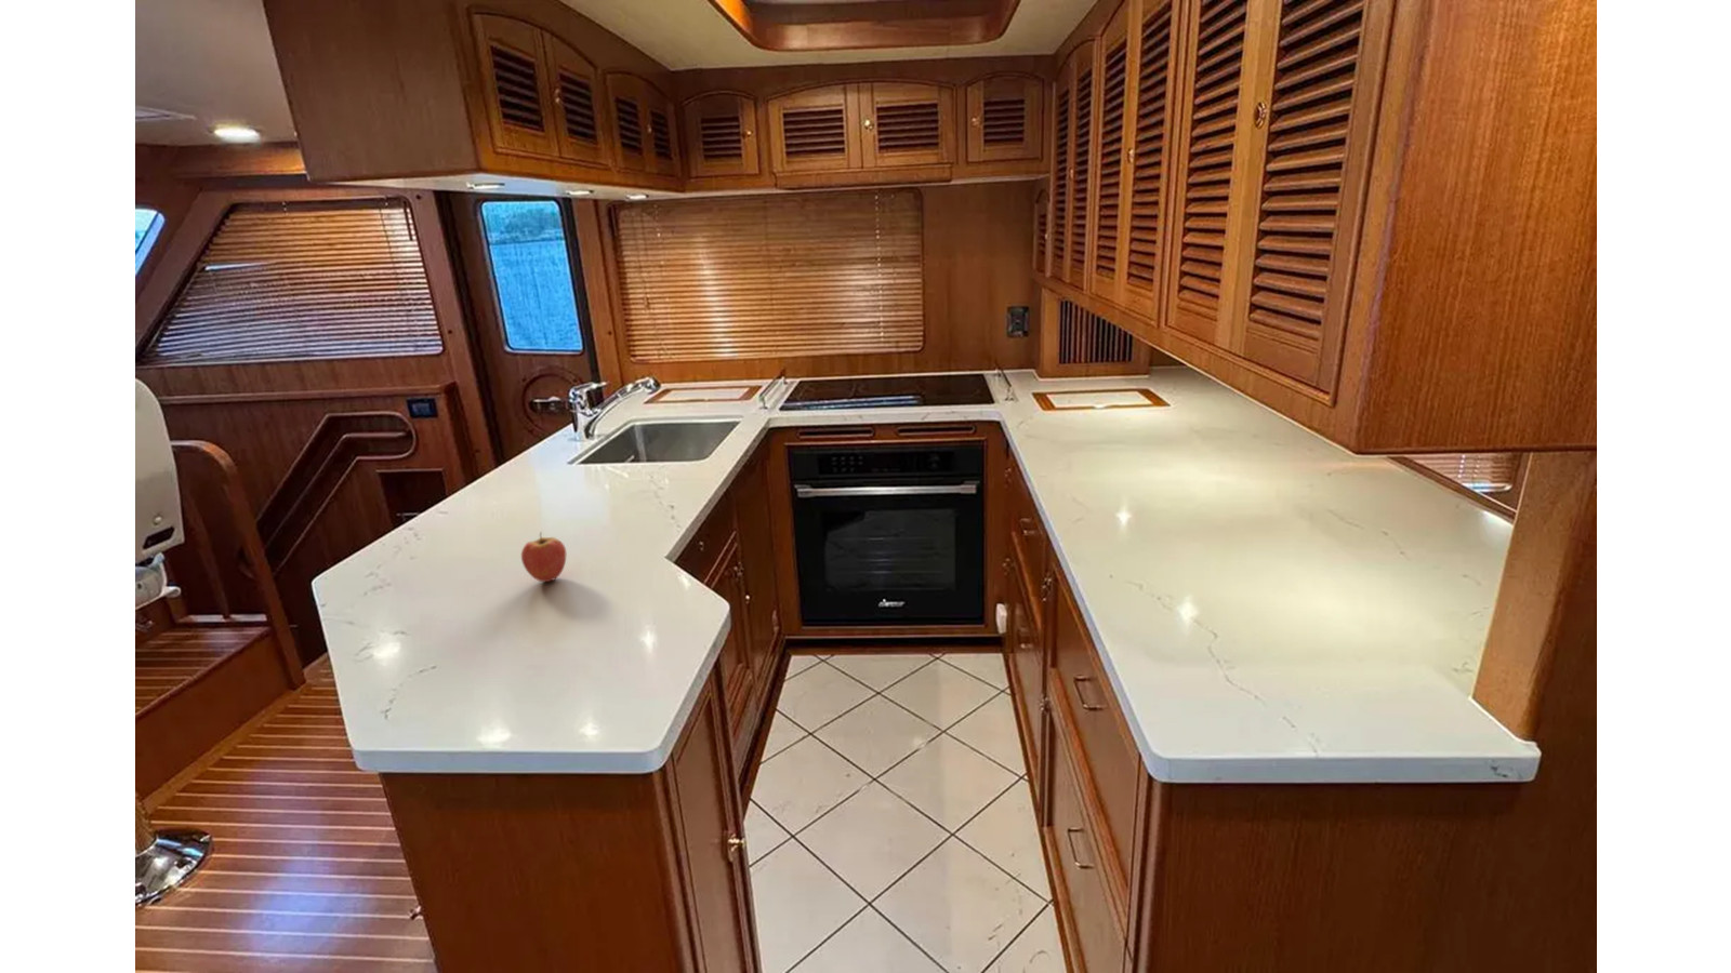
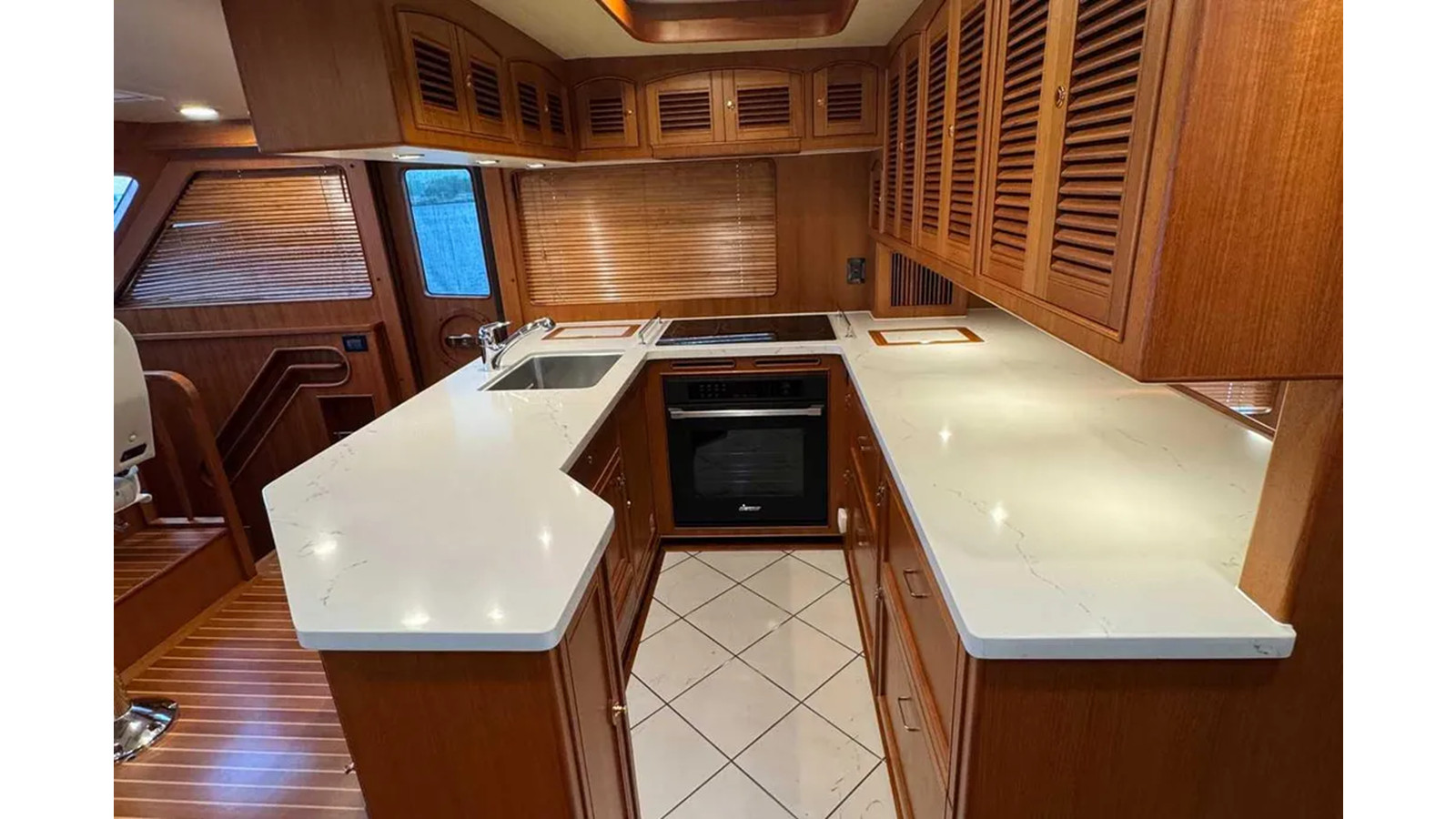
- fruit [521,531,567,582]
